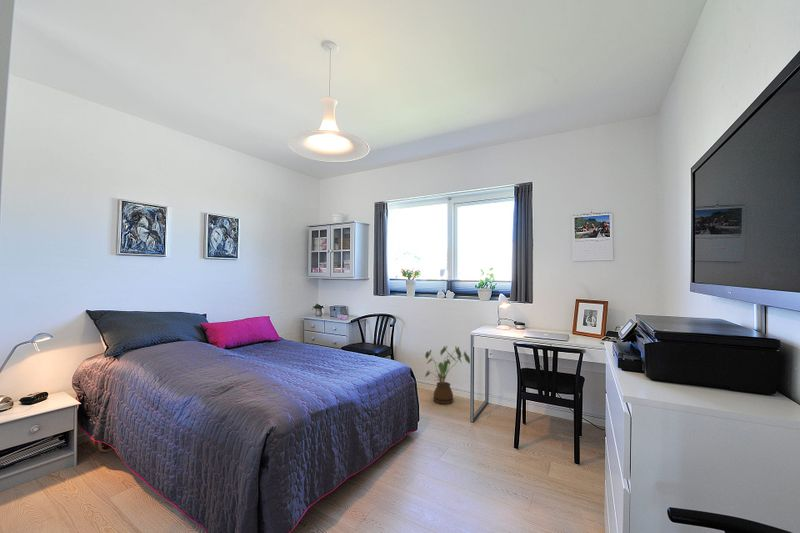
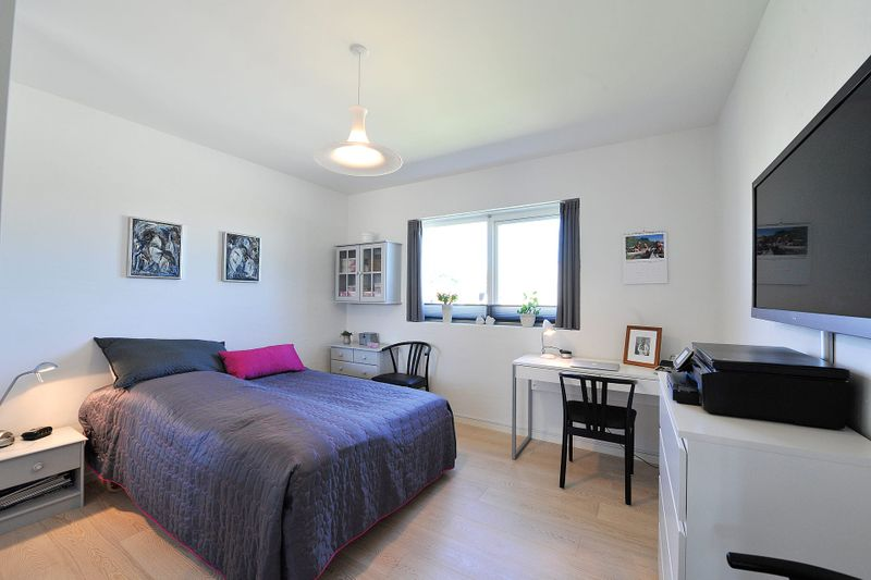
- house plant [424,345,471,405]
